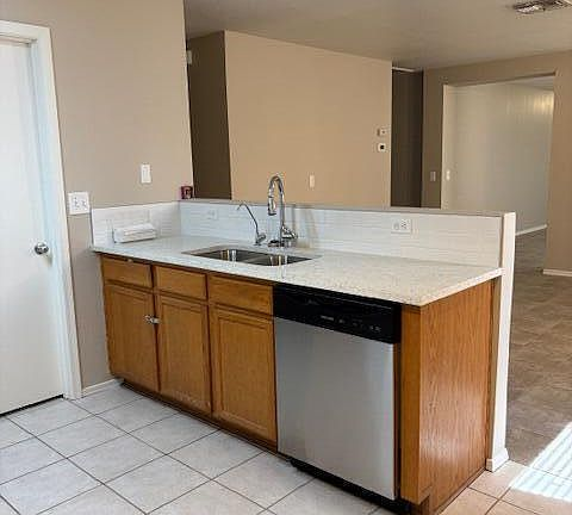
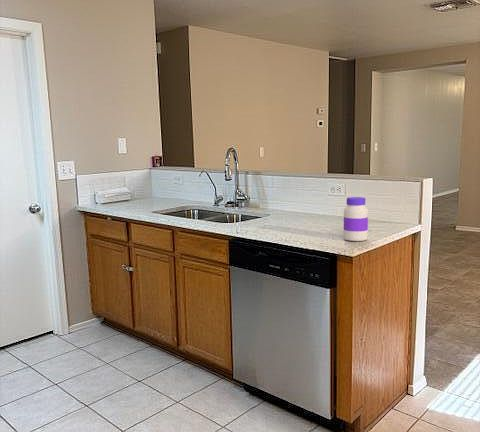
+ jar [343,196,369,242]
